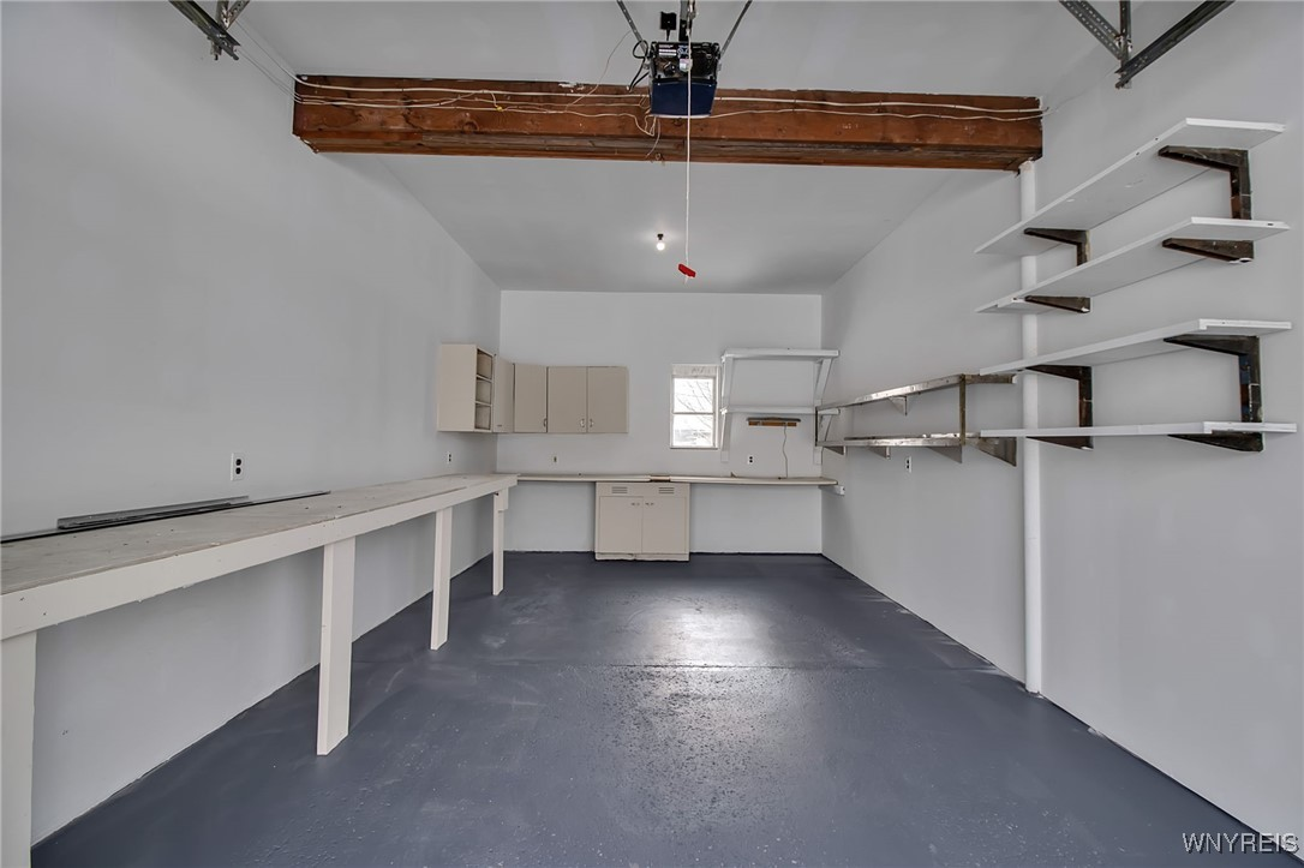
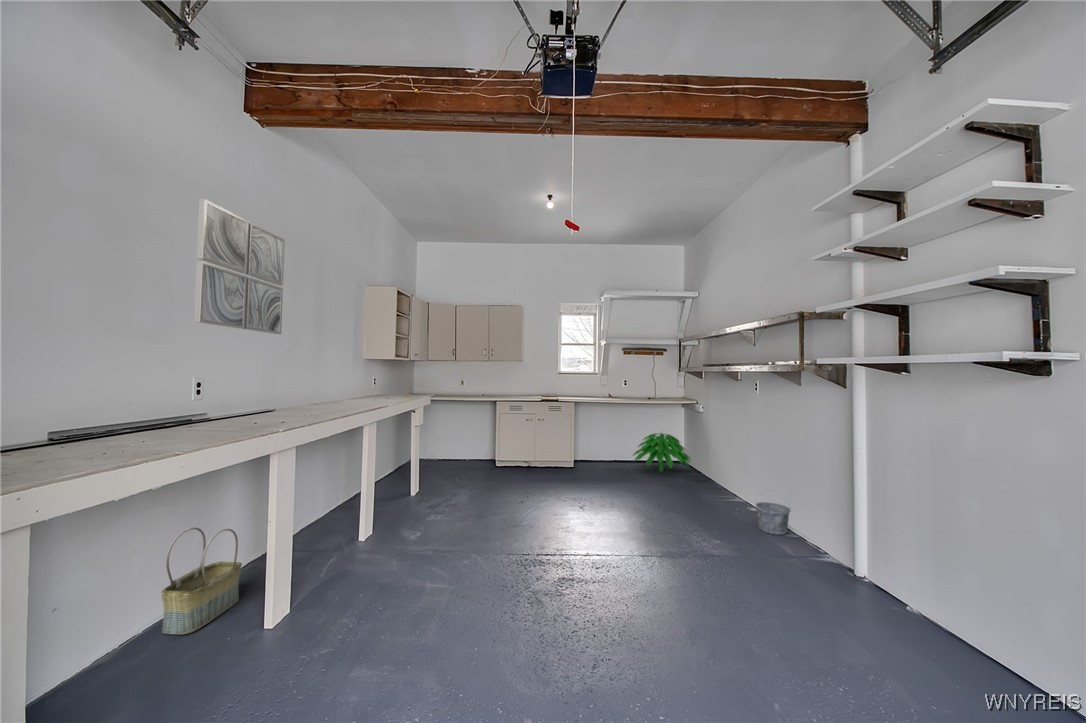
+ indoor plant [631,432,692,473]
+ basket [160,526,243,635]
+ bucket [754,489,792,536]
+ wall art [193,198,286,335]
